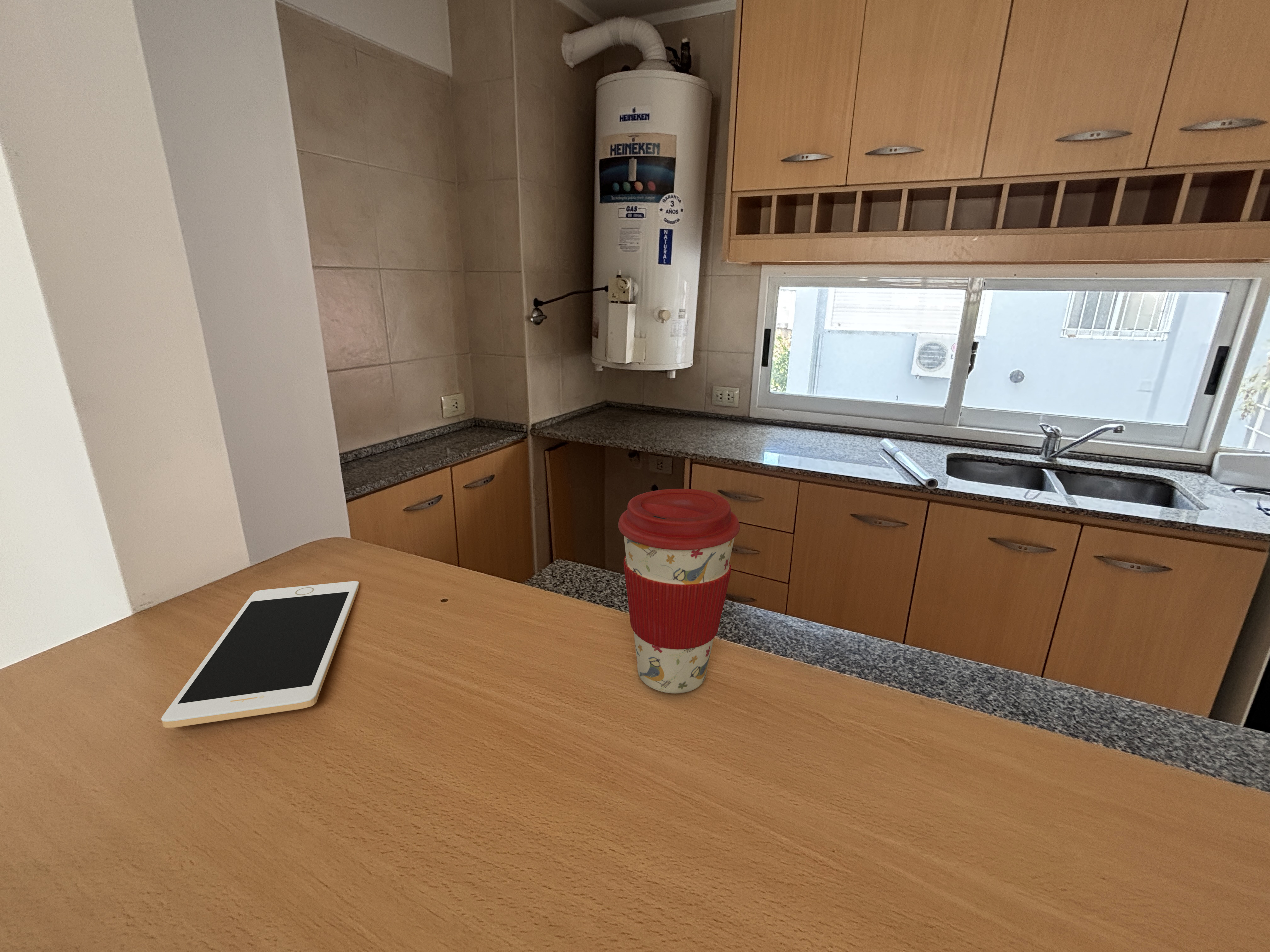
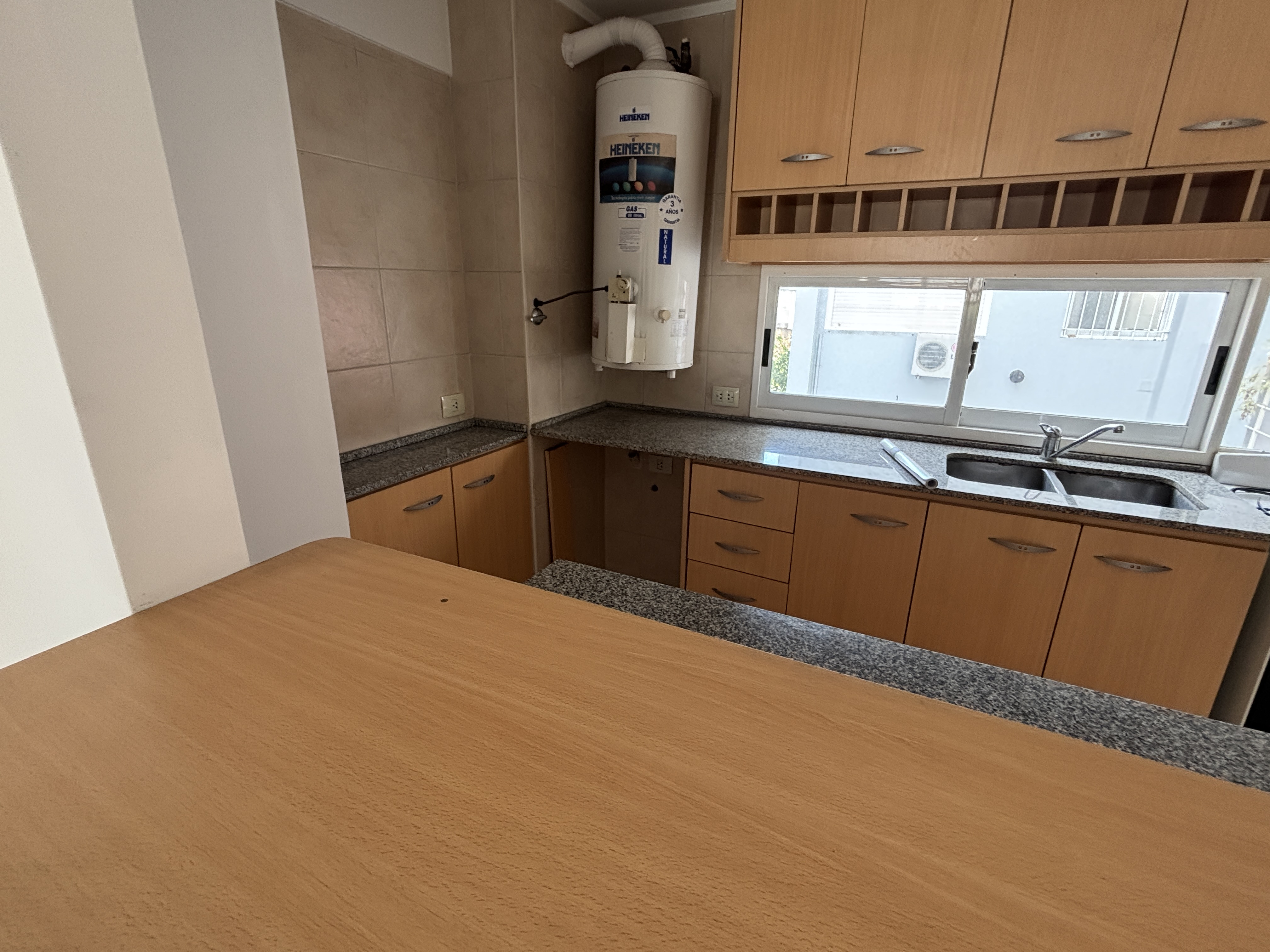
- coffee cup [618,488,740,694]
- cell phone [161,581,360,728]
